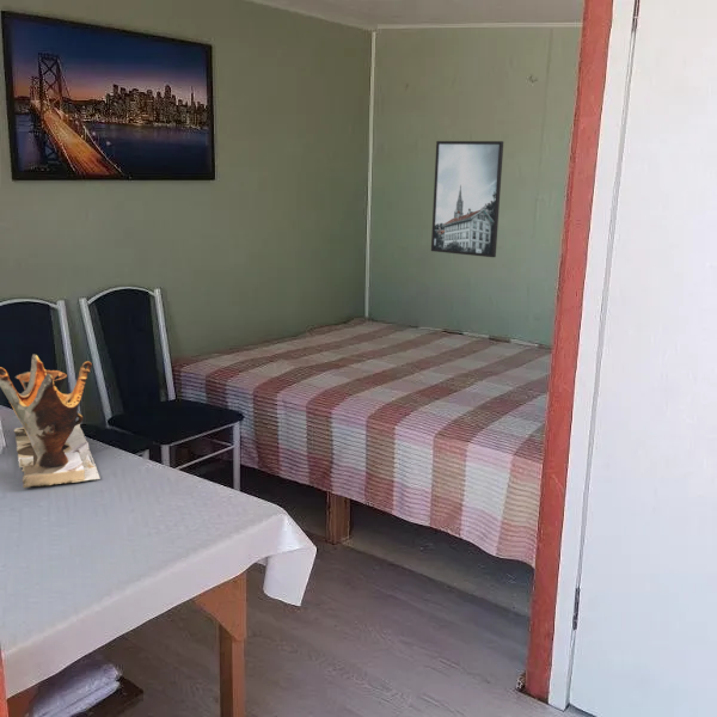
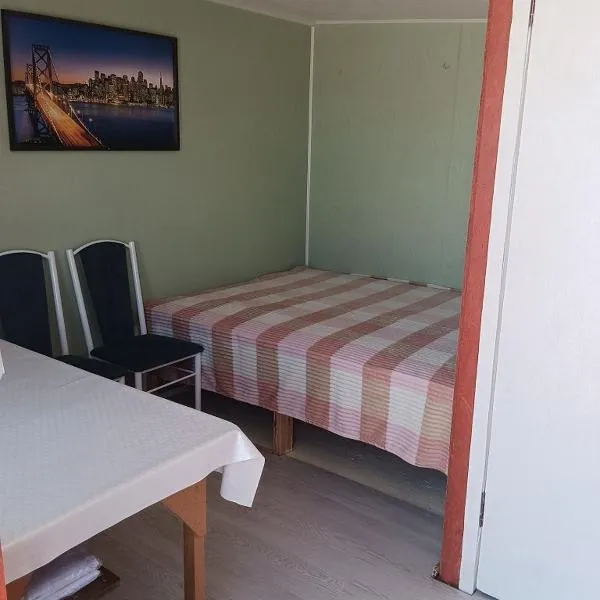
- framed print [430,140,504,258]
- pottery [0,353,102,489]
